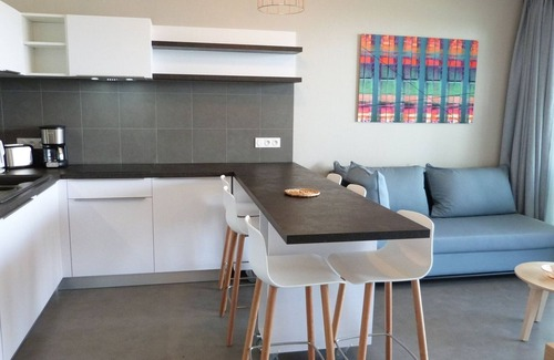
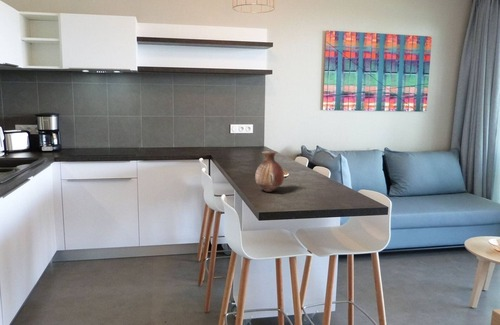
+ vase [254,150,285,193]
